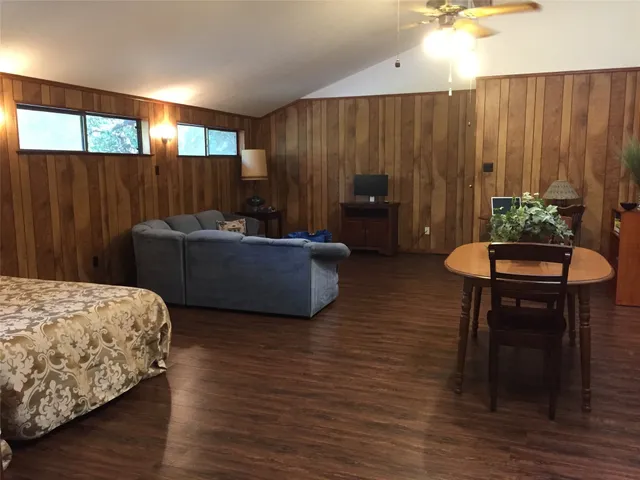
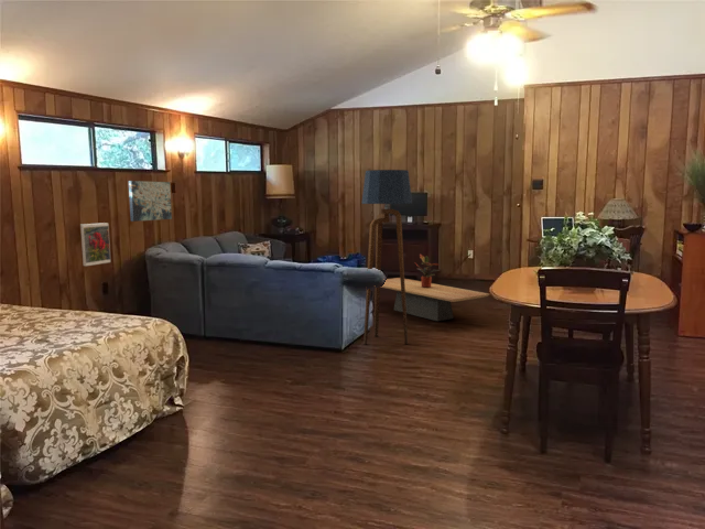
+ potted plant [413,253,441,288]
+ floor lamp [360,169,413,346]
+ wall art [128,180,173,223]
+ coffee table [380,277,490,322]
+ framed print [79,222,111,267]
